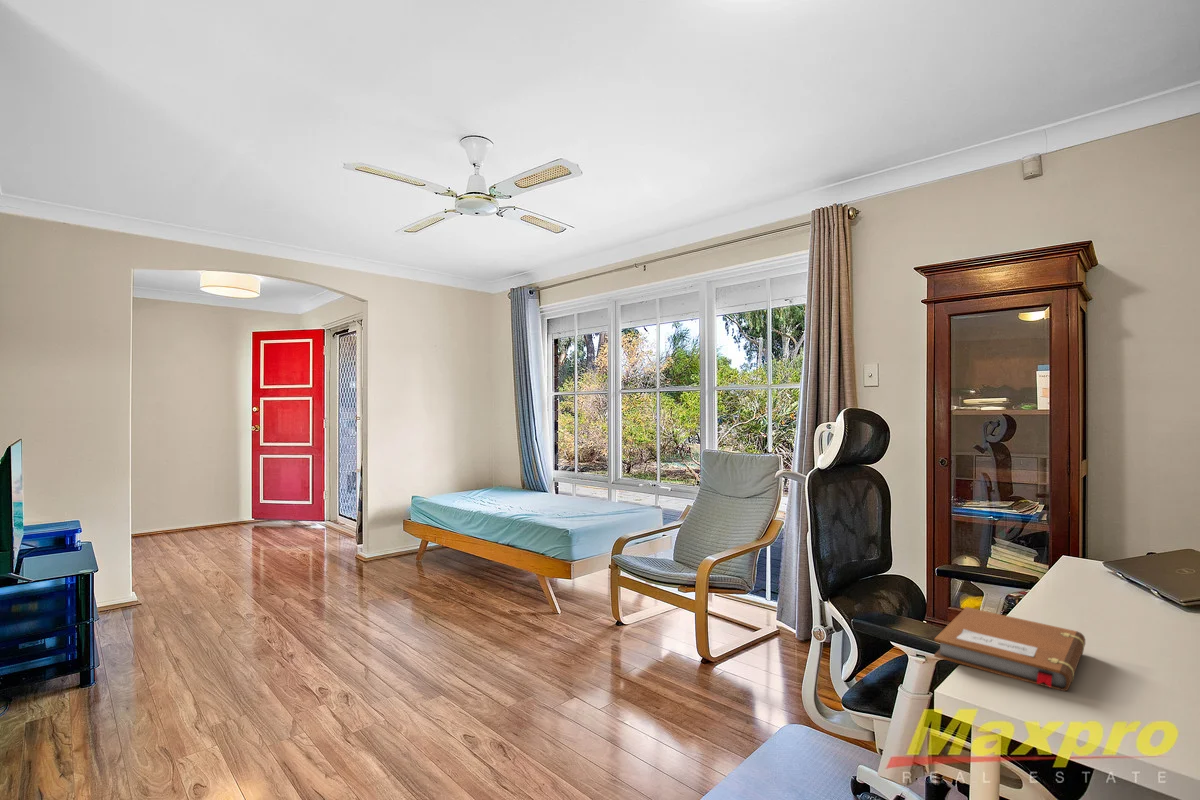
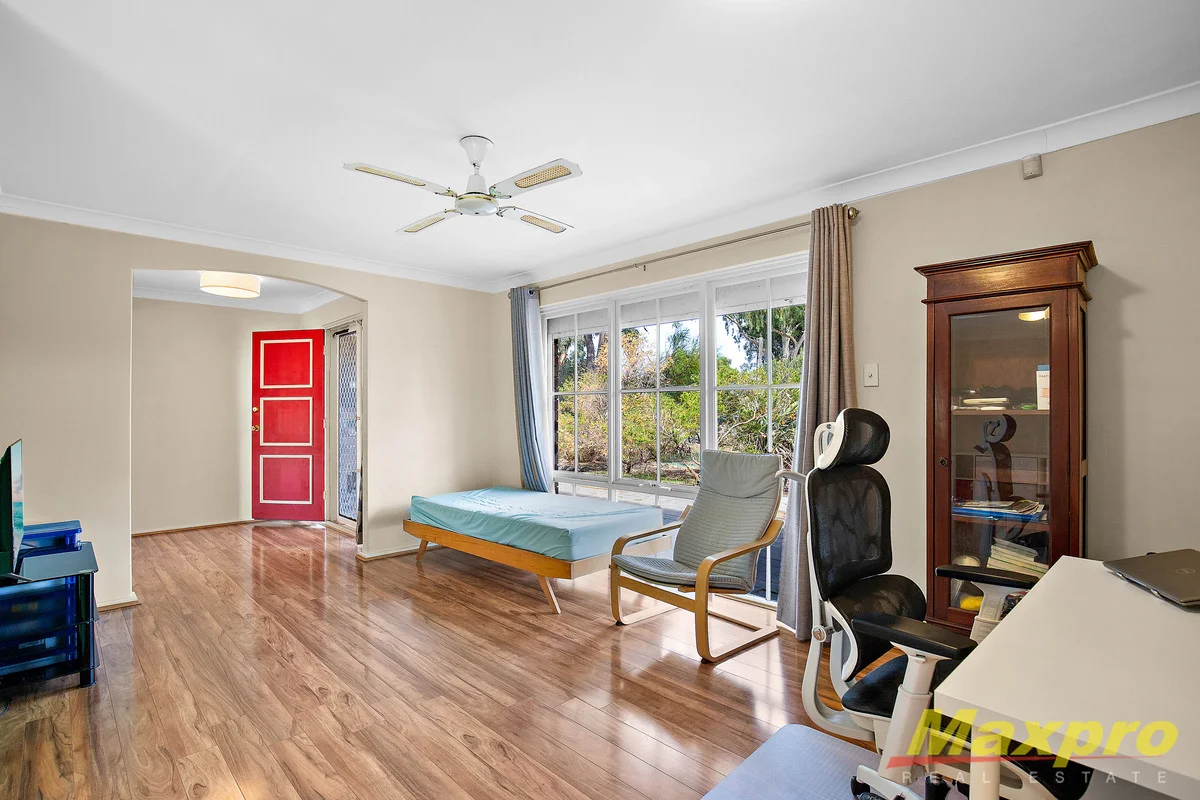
- notebook [933,606,1086,692]
